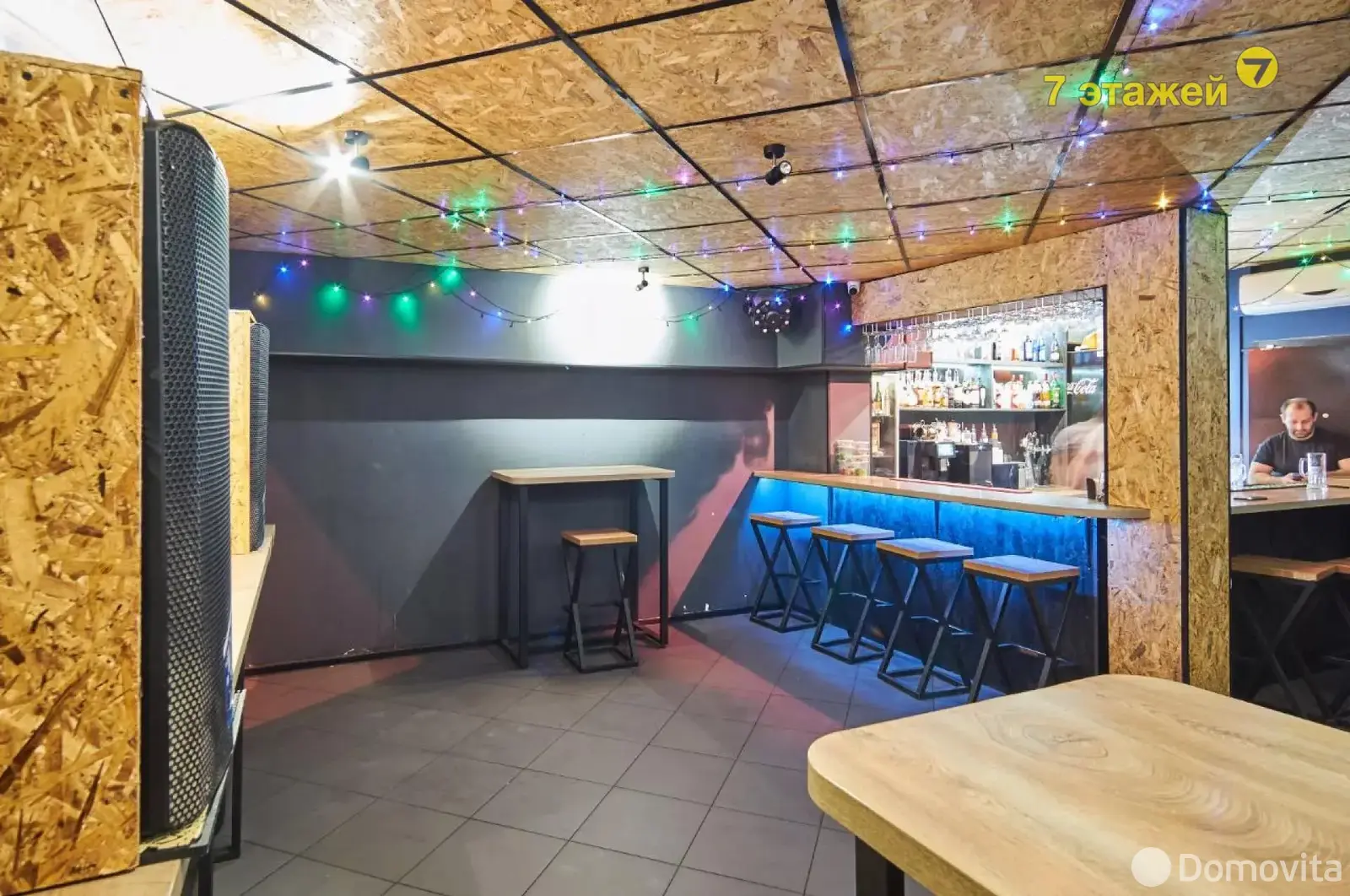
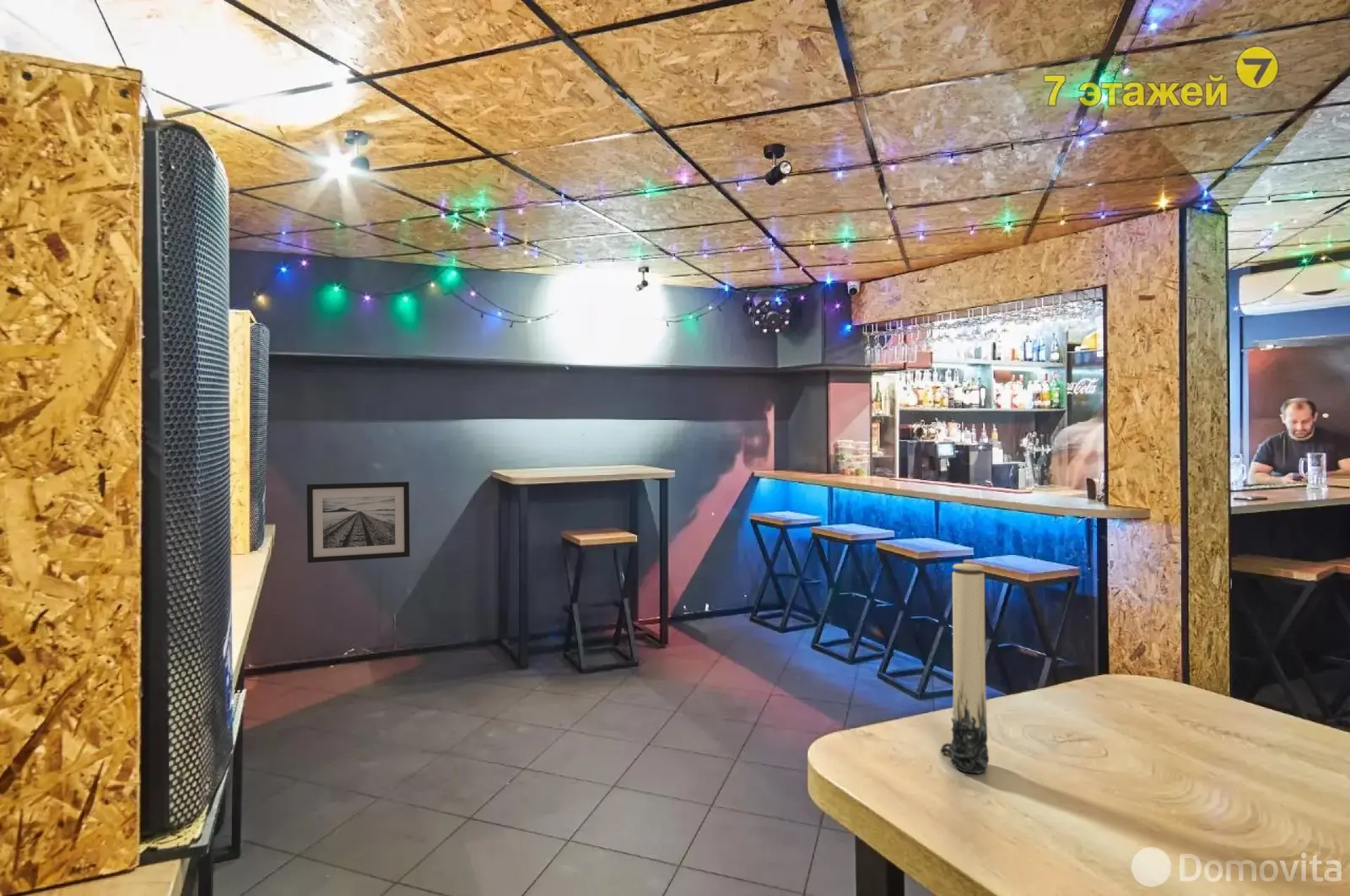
+ wall art [306,481,411,564]
+ candle [940,563,990,774]
